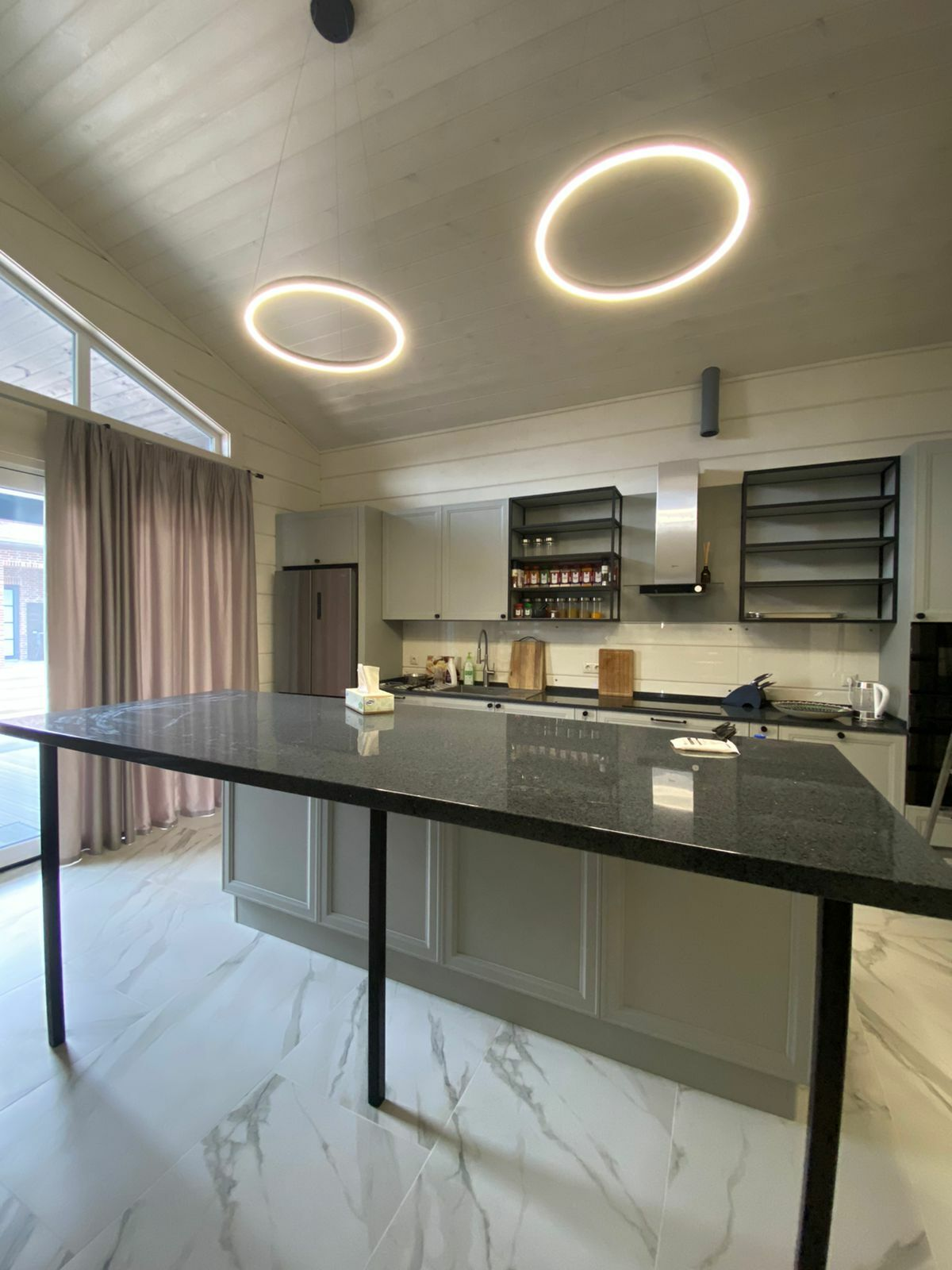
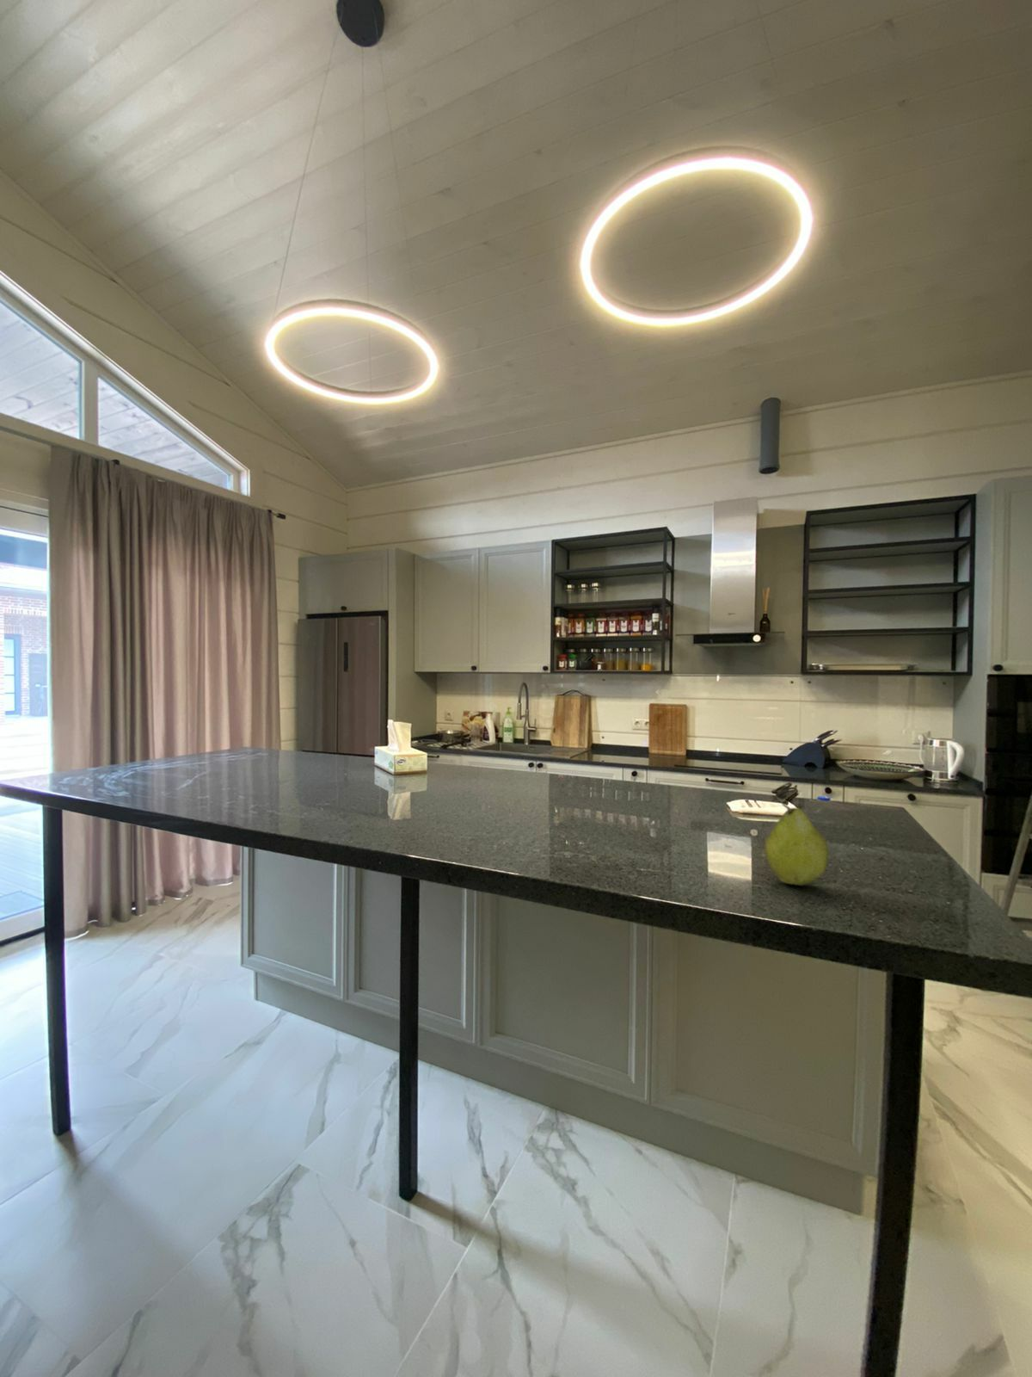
+ fruit [763,802,829,887]
